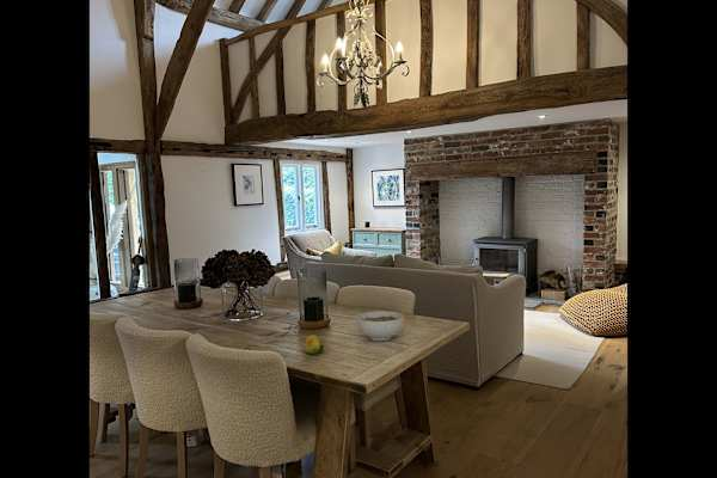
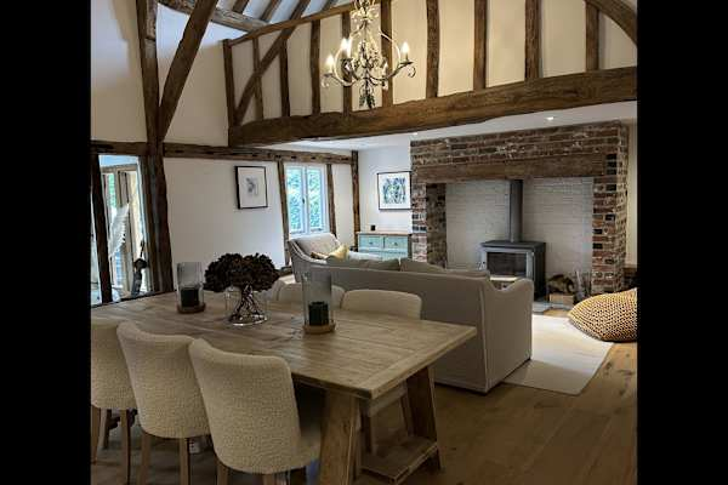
- fruit [304,333,325,355]
- bowl [355,311,405,342]
